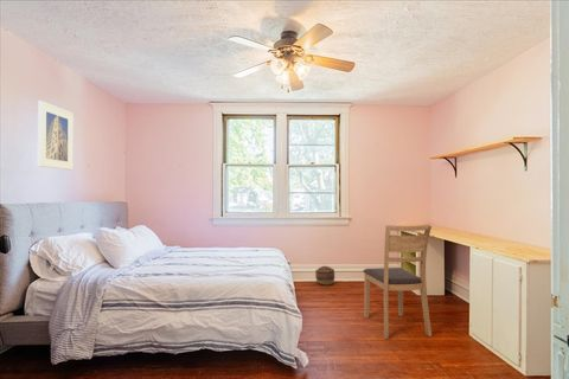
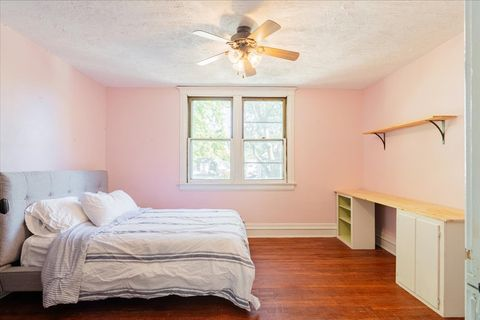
- basket [314,265,335,287]
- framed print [37,99,75,171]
- chair [362,224,433,340]
